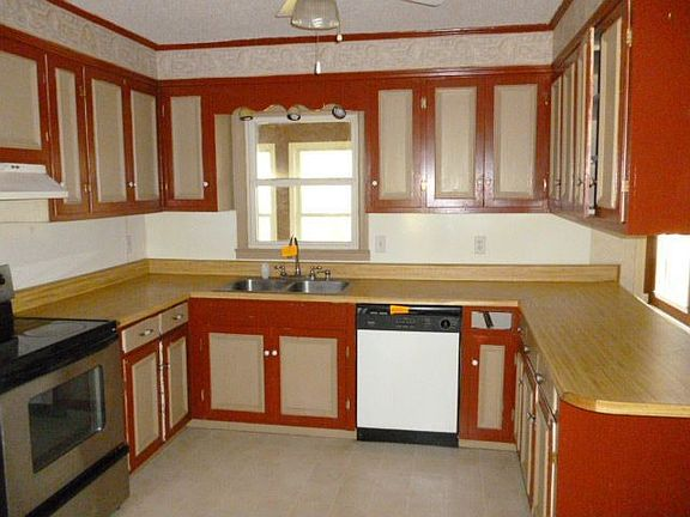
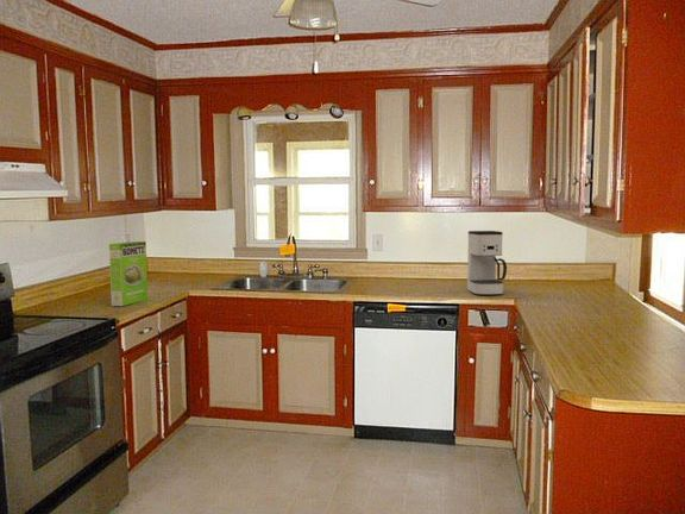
+ coffee maker [466,230,508,296]
+ cake mix box [108,240,149,307]
